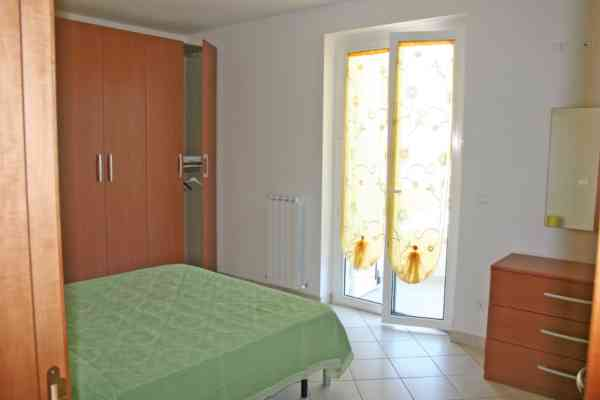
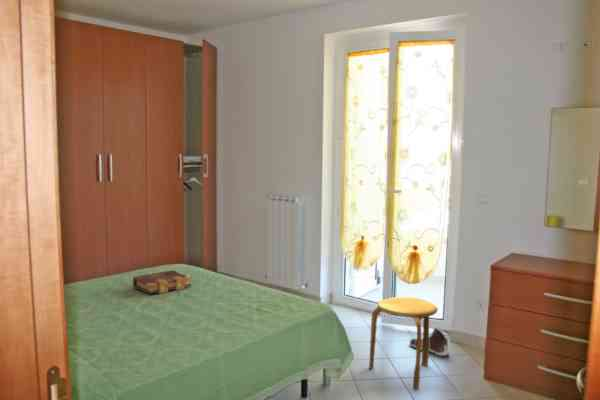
+ book [132,269,193,295]
+ stool [368,296,439,390]
+ sneaker [409,327,450,357]
